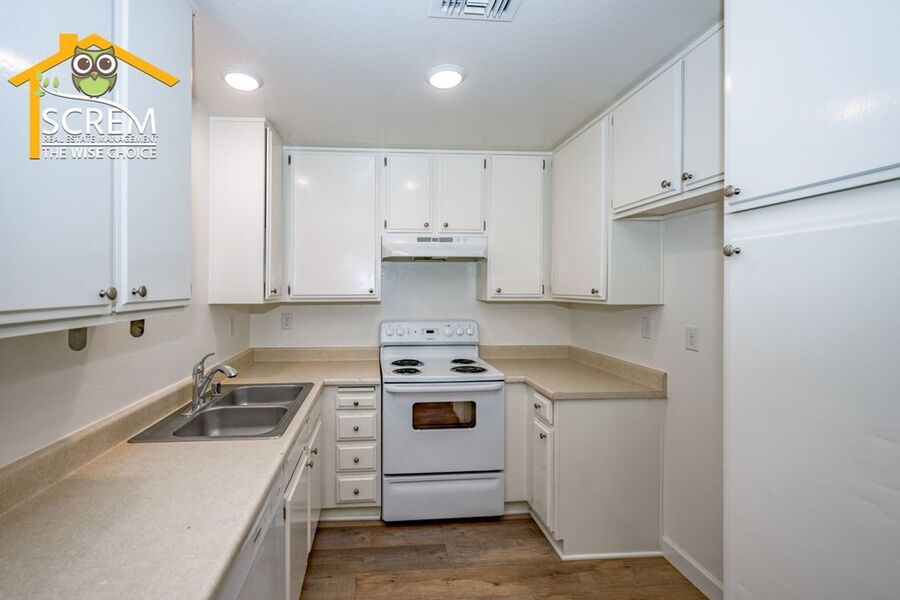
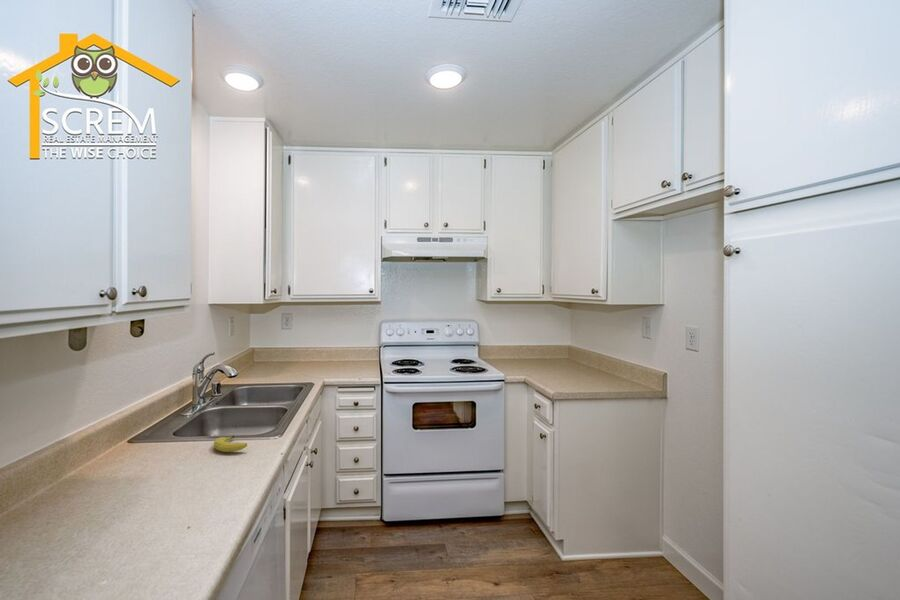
+ fruit [212,435,248,453]
